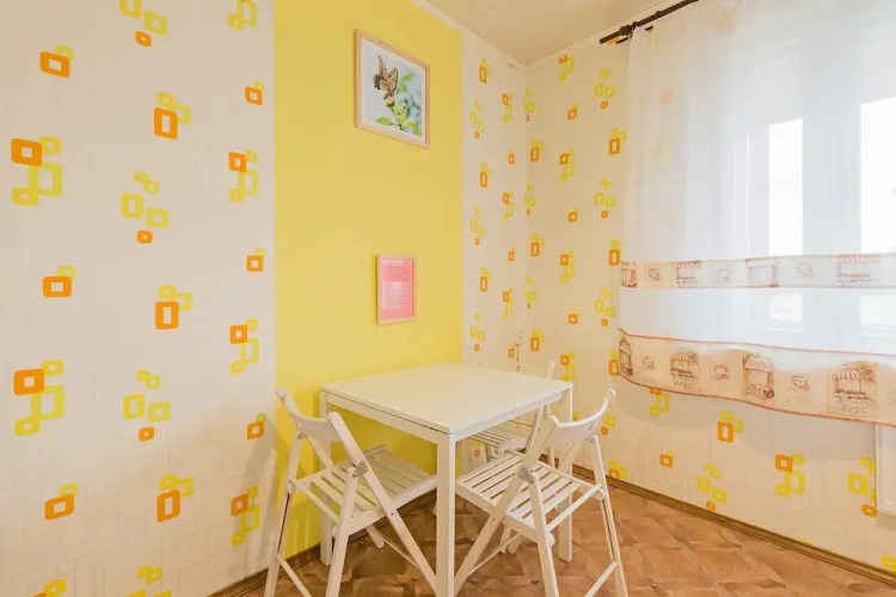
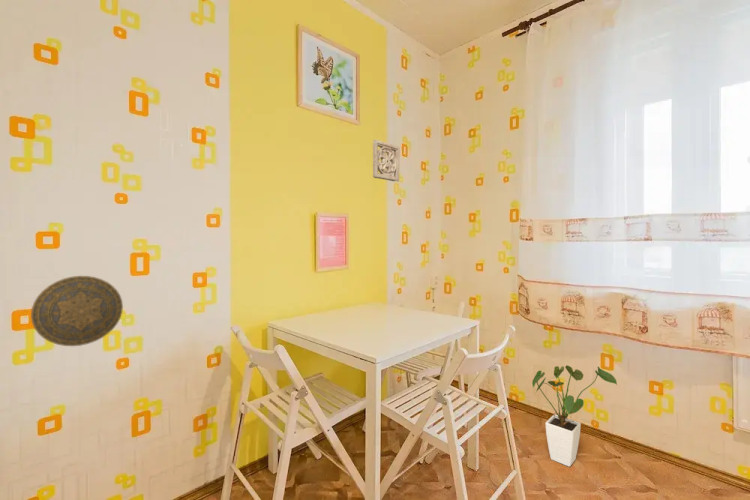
+ wall ornament [372,139,401,183]
+ decorative plate [30,275,124,347]
+ house plant [531,364,618,468]
